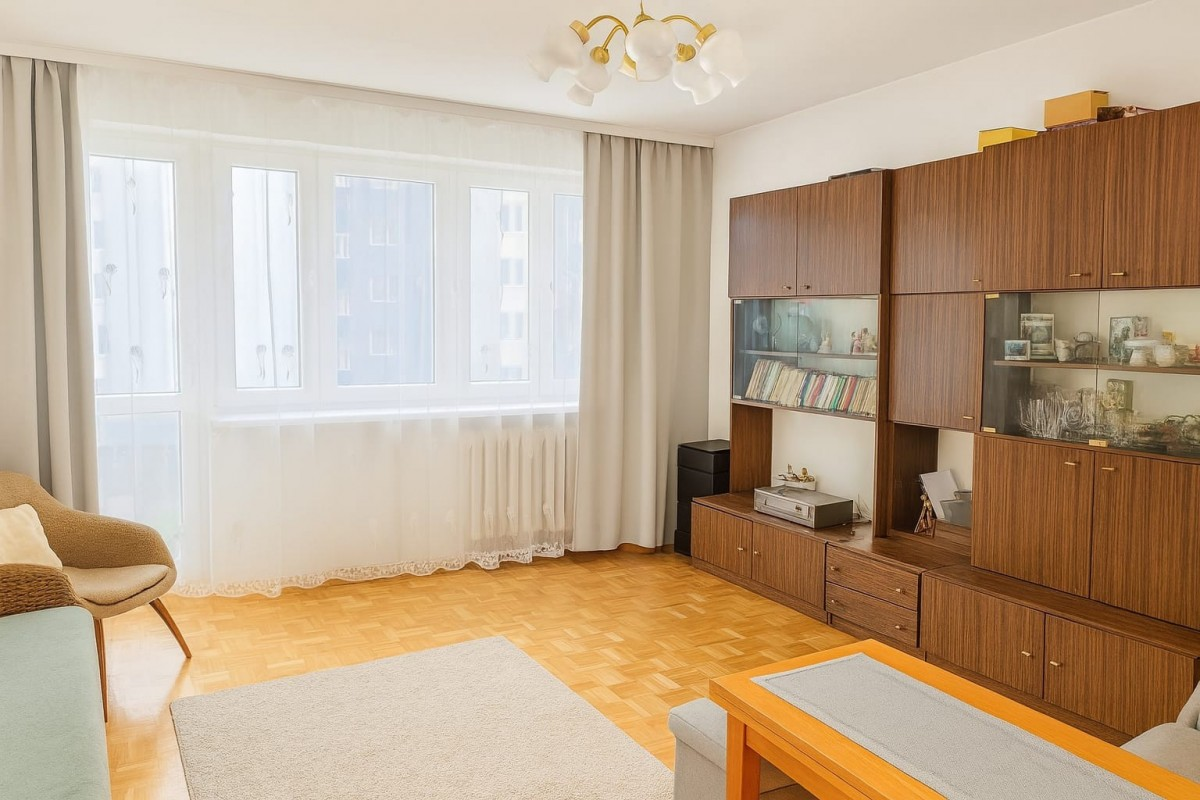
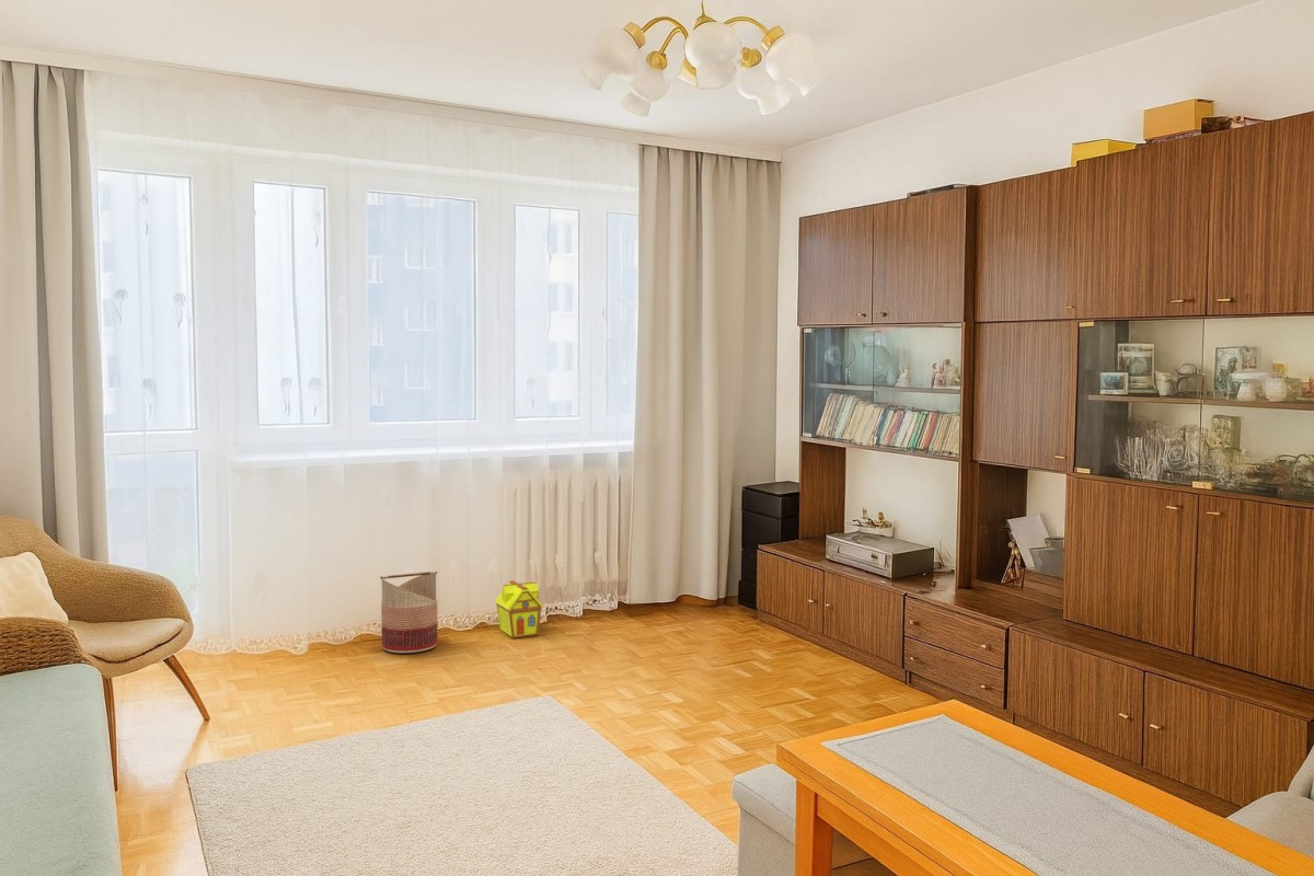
+ toy house [494,579,544,639]
+ basket [379,569,439,654]
